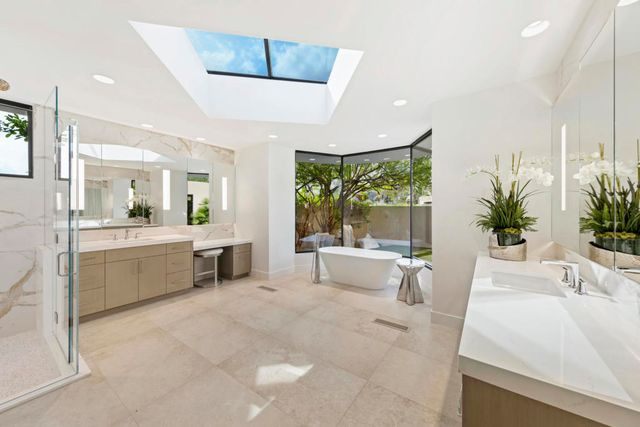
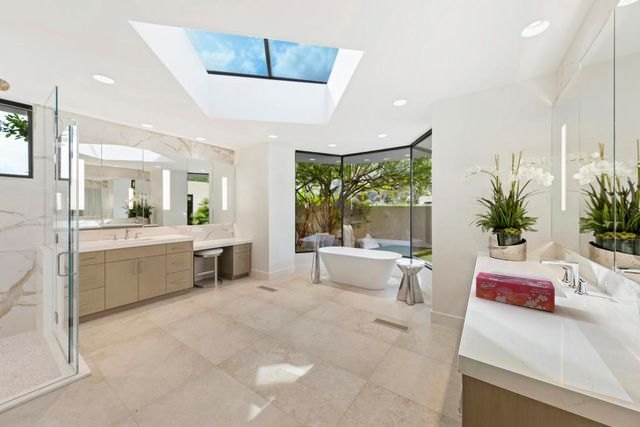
+ tissue box [475,271,556,313]
